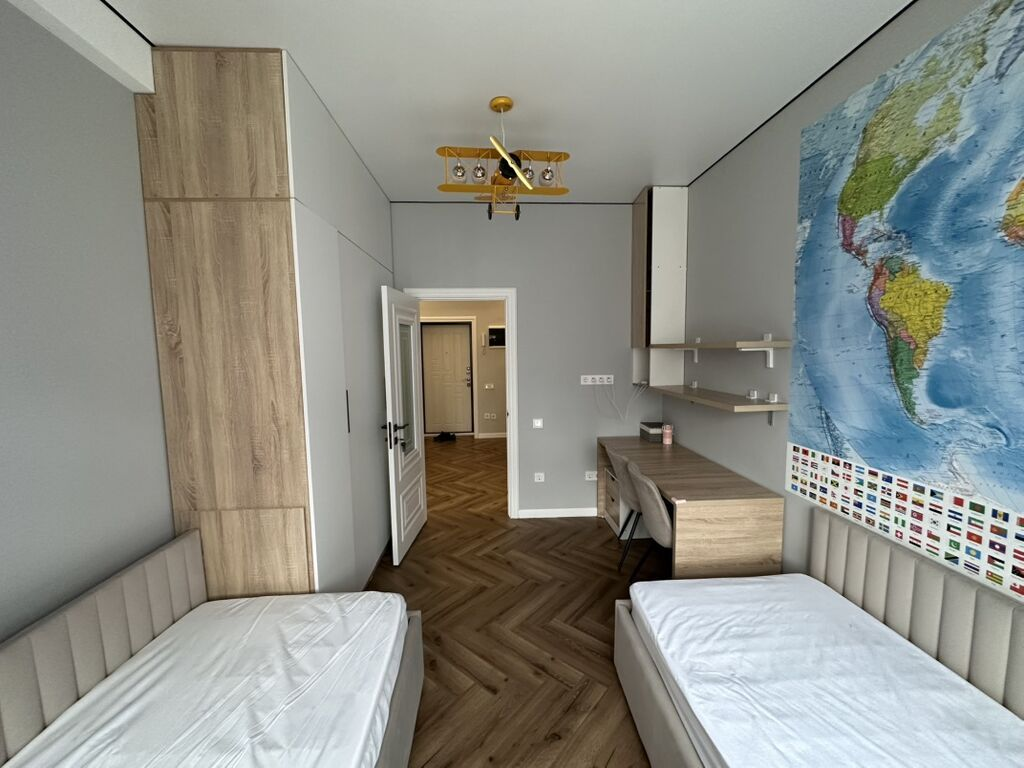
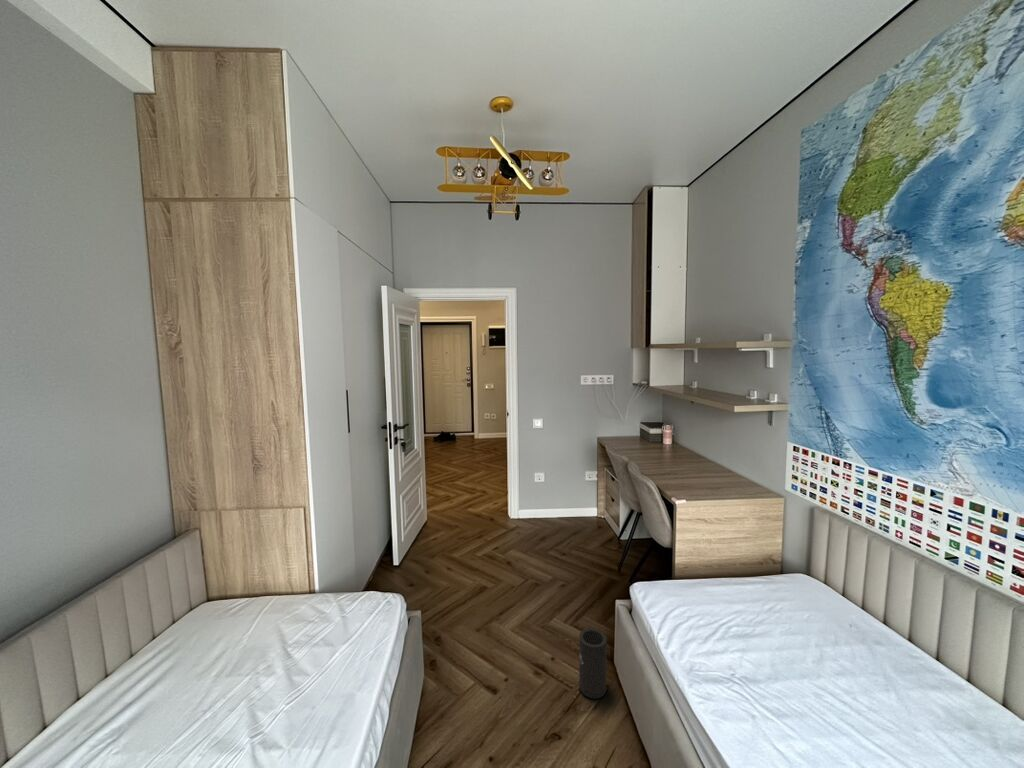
+ speaker [578,627,608,699]
